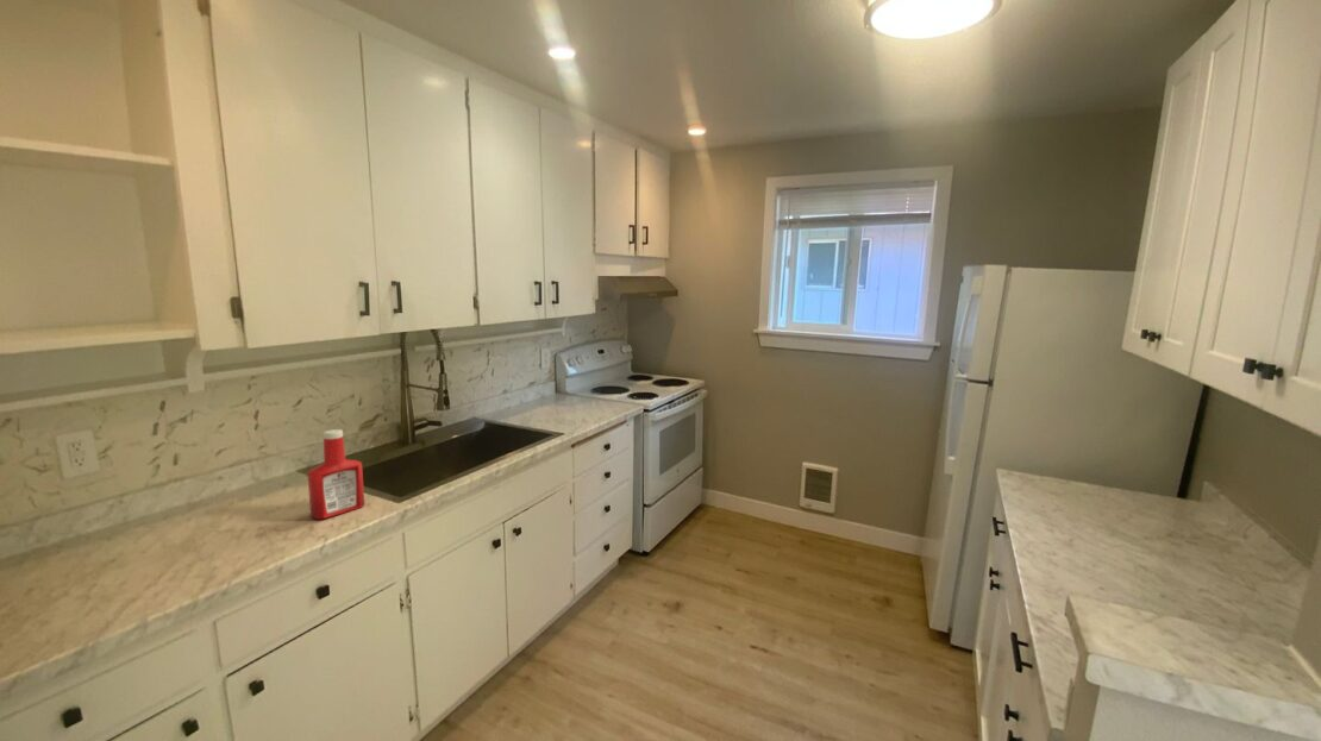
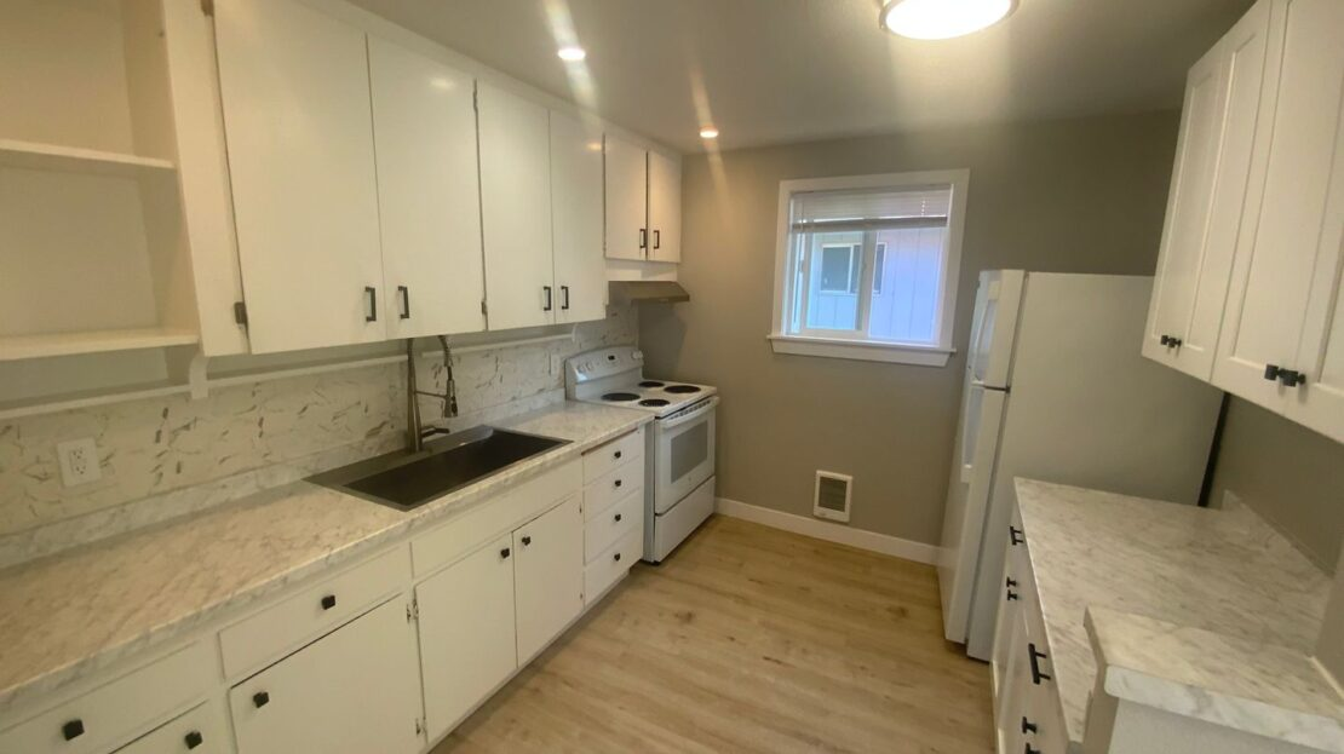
- soap bottle [306,428,365,521]
